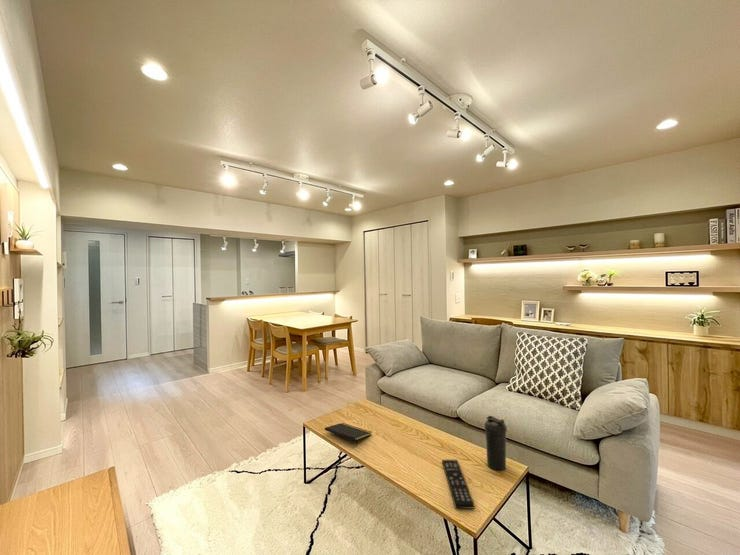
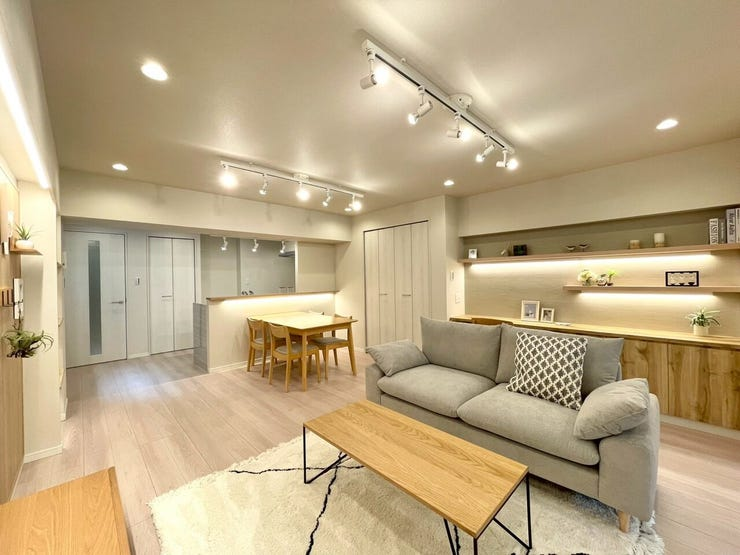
- remote control [441,459,475,509]
- notepad [324,422,373,447]
- water bottle [483,415,508,471]
